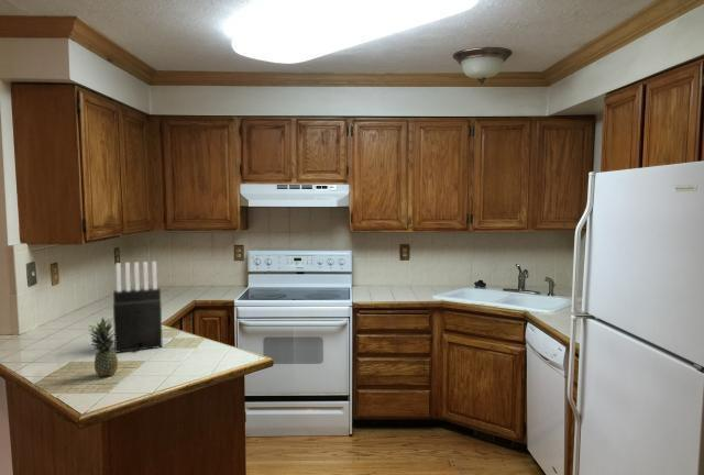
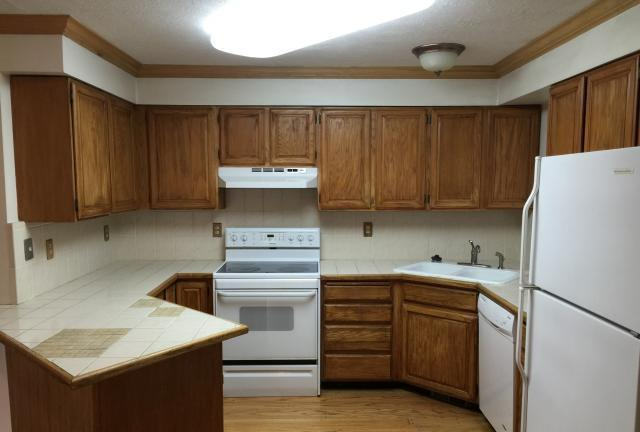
- fruit [86,316,119,378]
- knife block [112,261,164,354]
